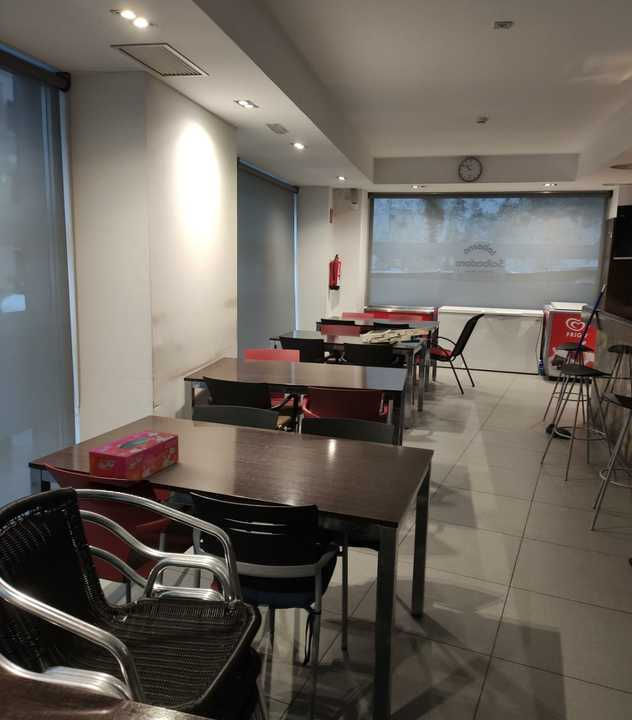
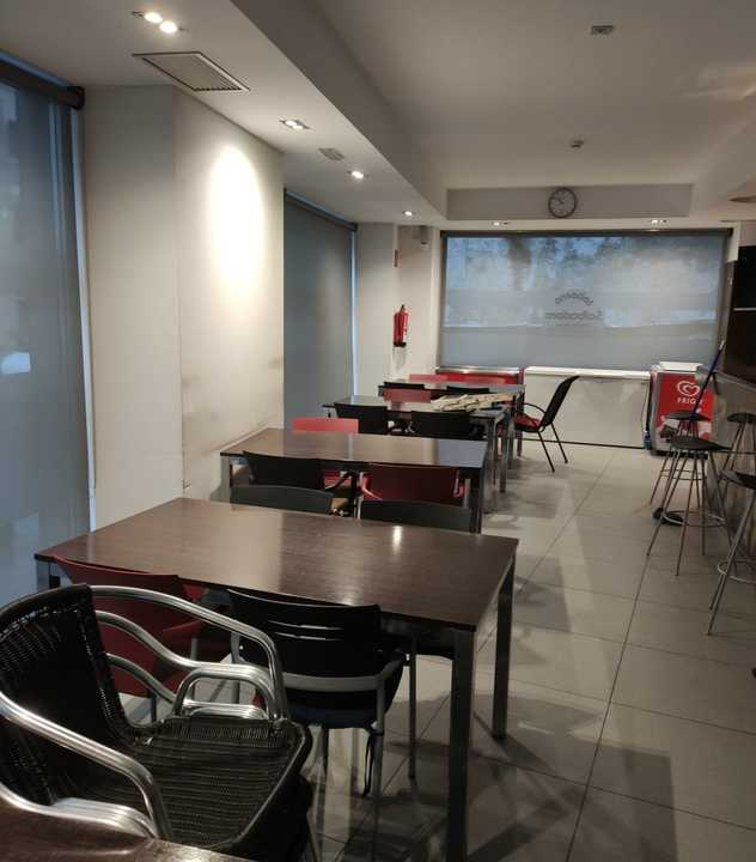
- tissue box [88,429,180,481]
